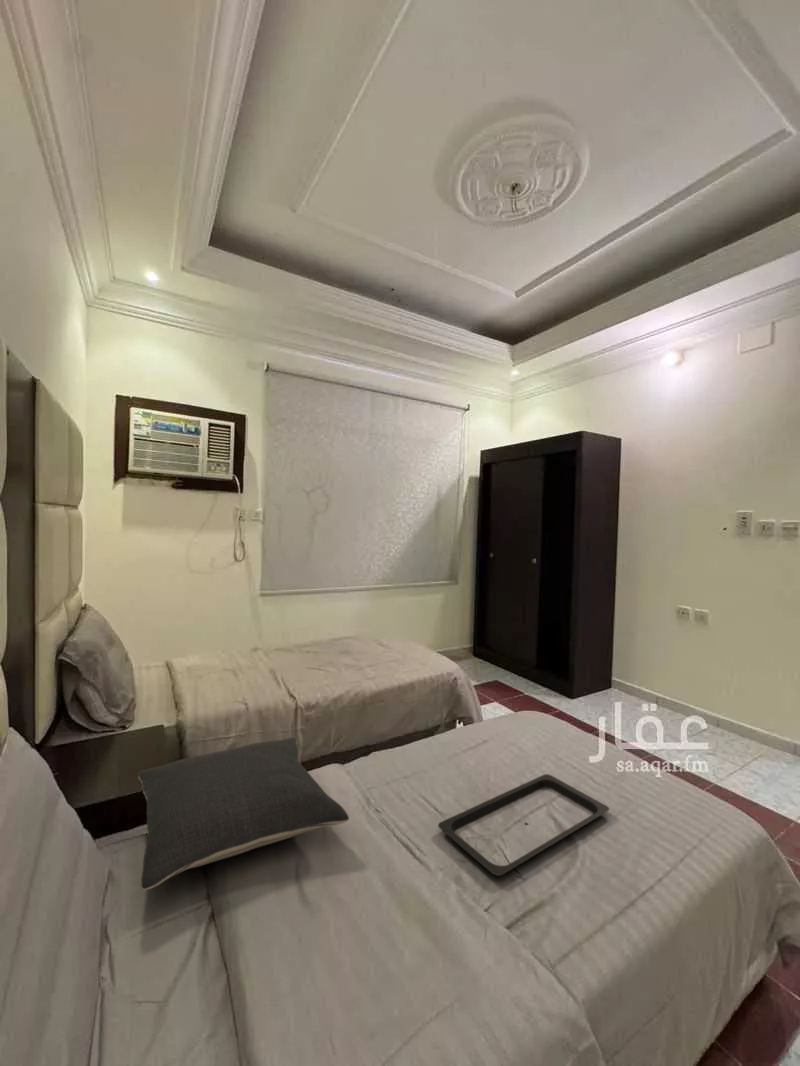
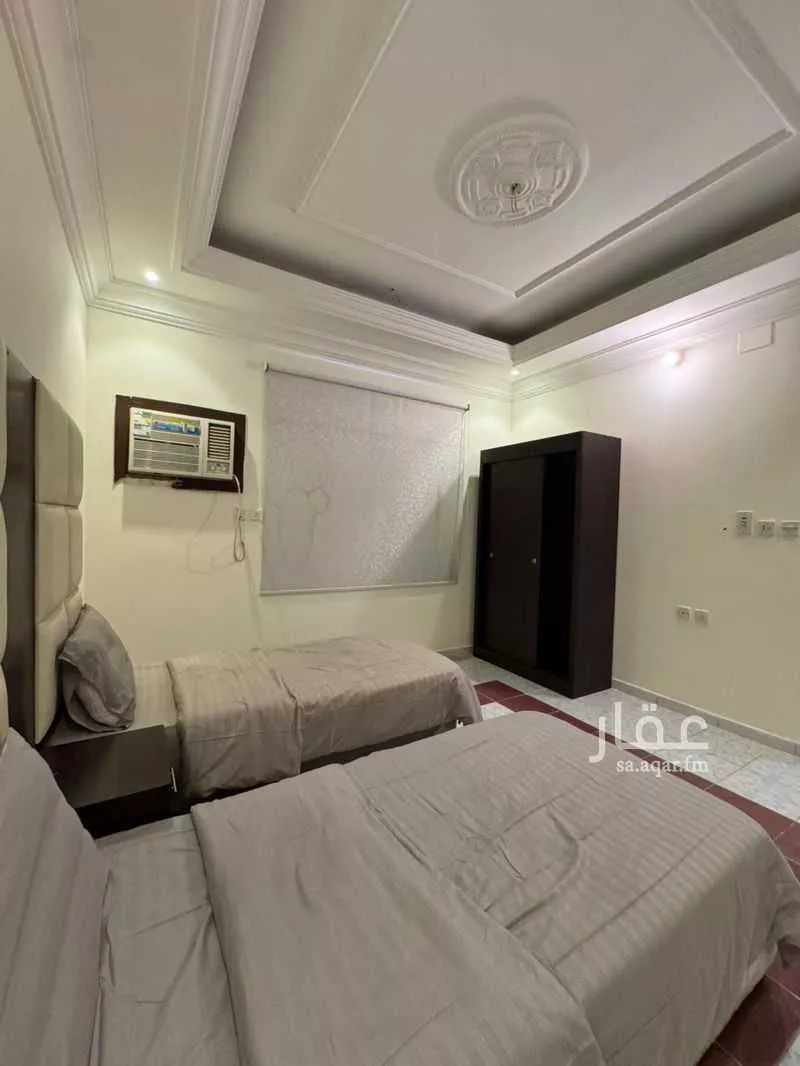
- serving tray [437,773,610,877]
- pillow [137,736,350,891]
